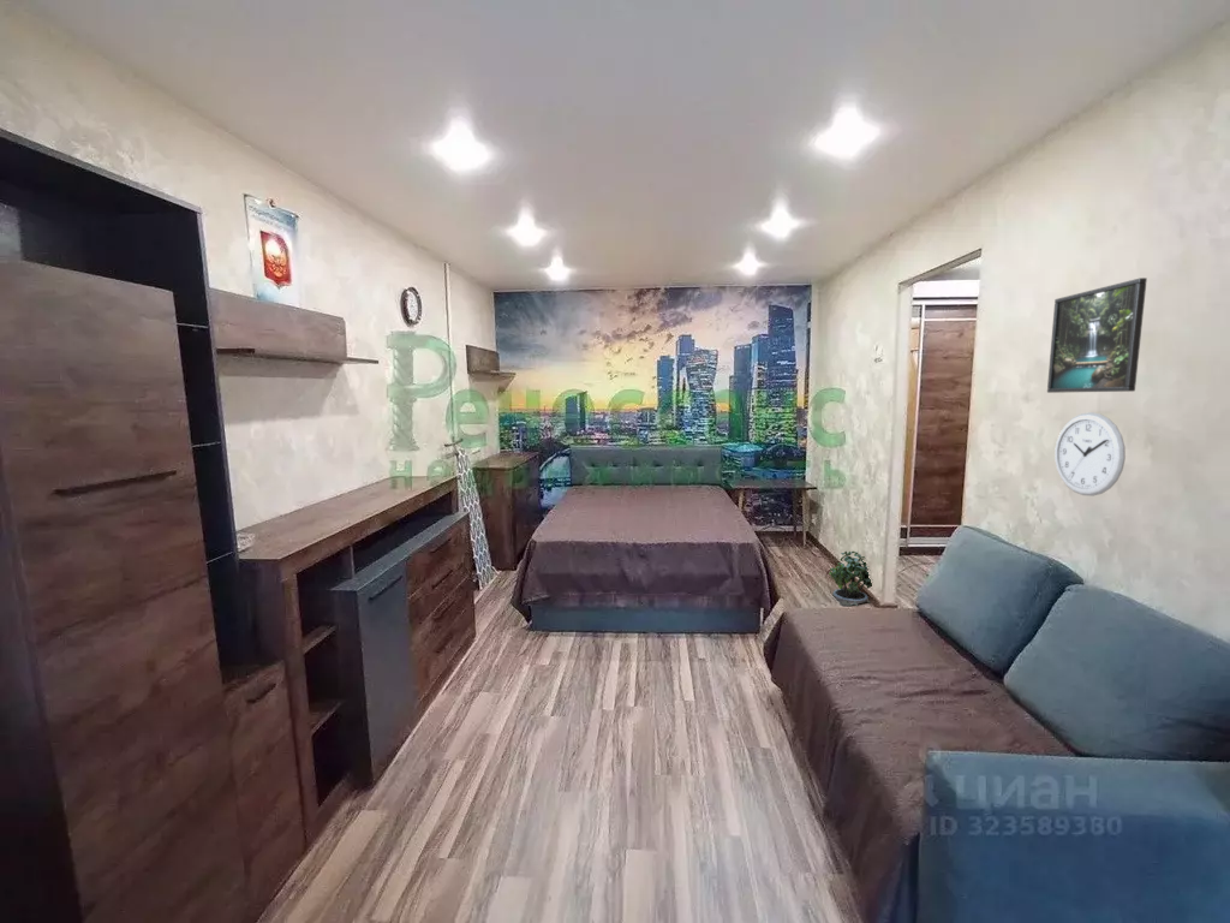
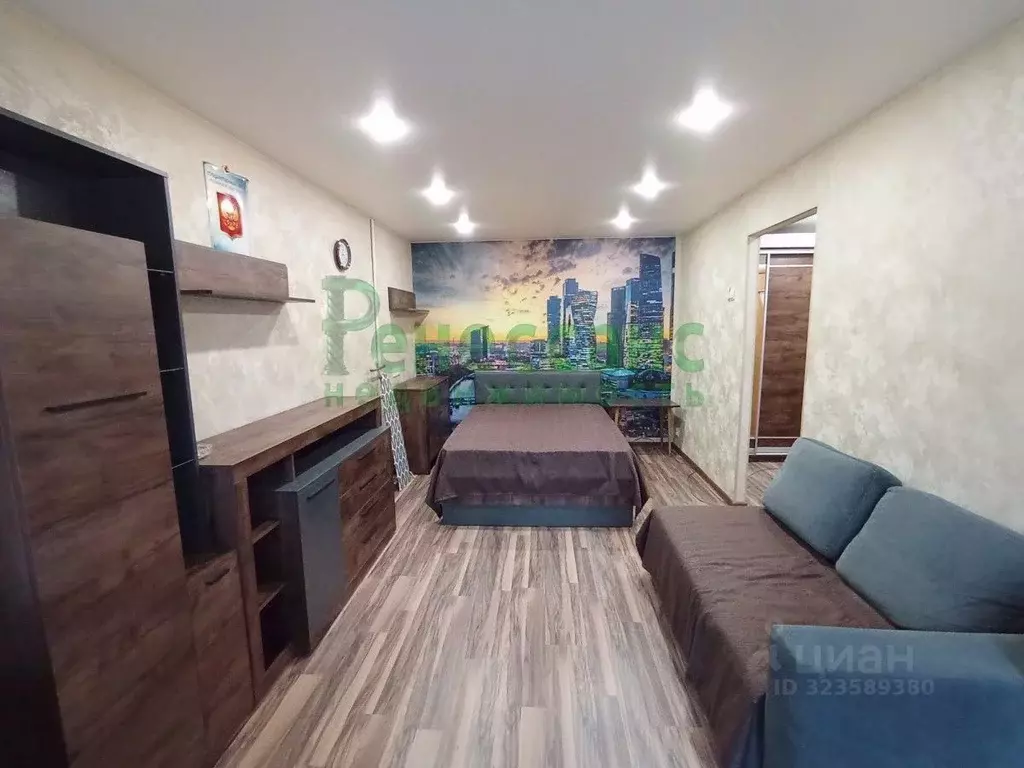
- wall clock [1053,411,1127,498]
- potted plant [828,550,873,607]
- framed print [1046,276,1148,394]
